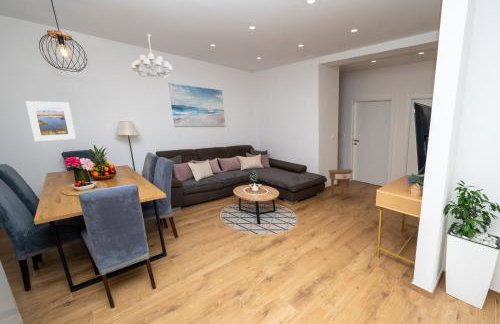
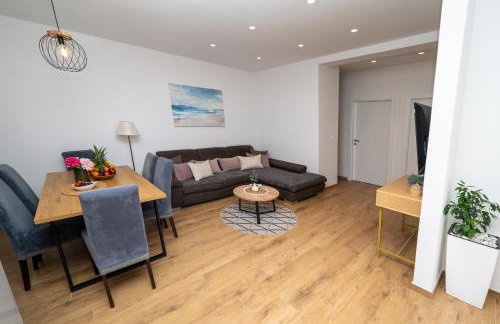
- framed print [25,100,77,142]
- chandelier [131,32,174,80]
- side table [327,168,353,201]
